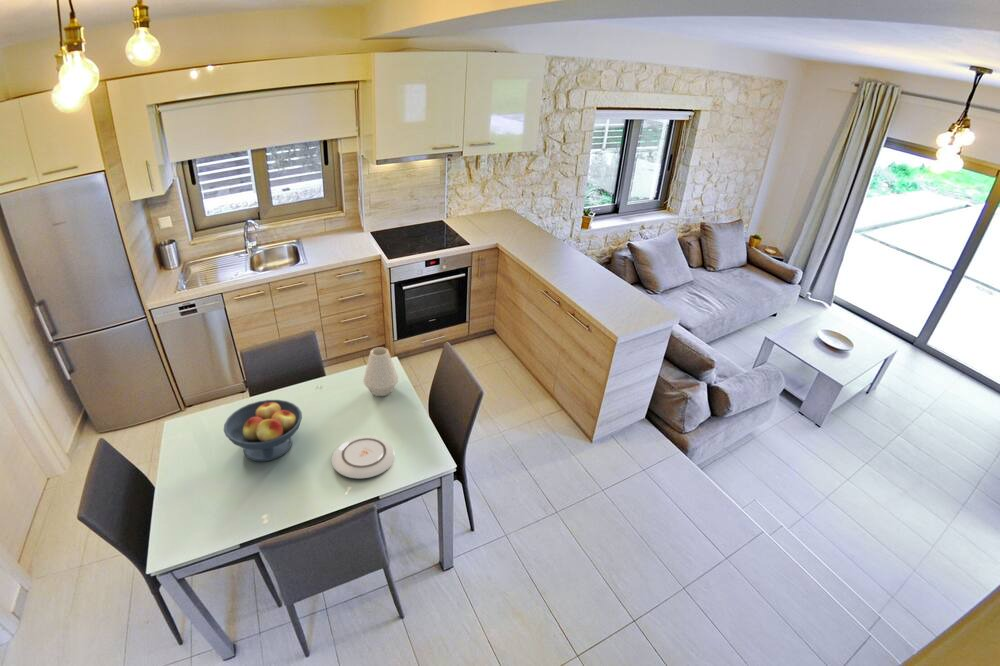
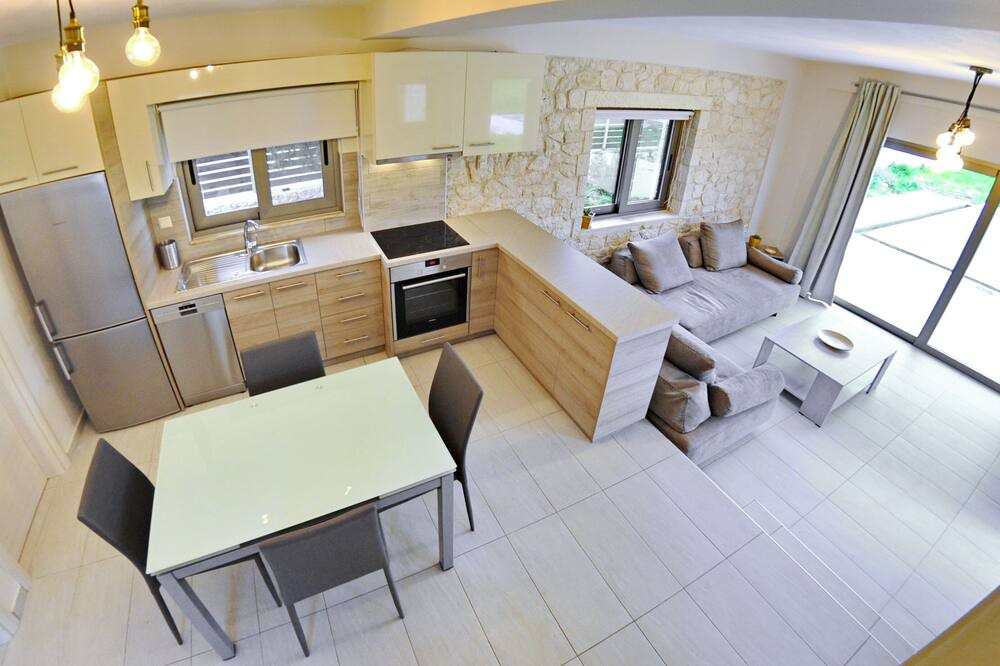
- plate [331,435,396,479]
- vase [362,346,399,397]
- fruit bowl [223,399,303,462]
